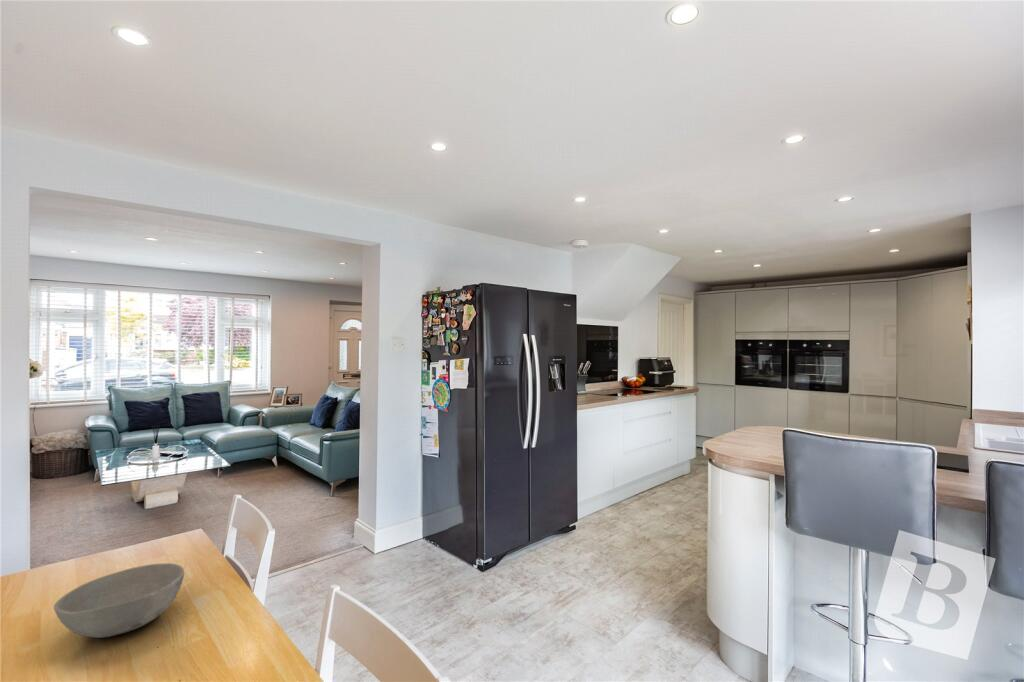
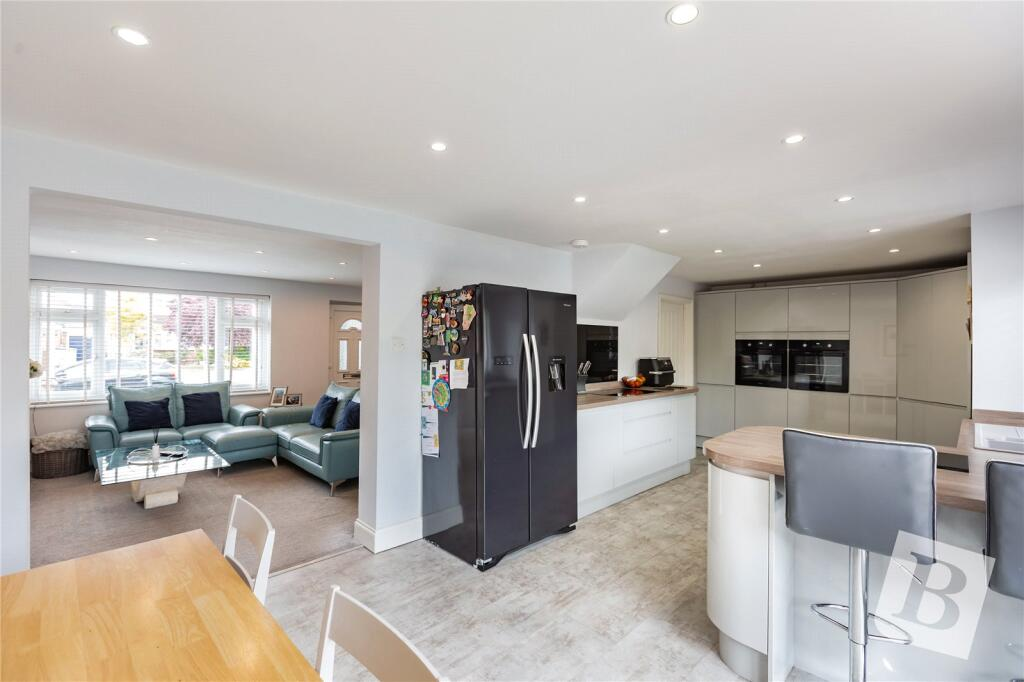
- bowl [53,562,185,639]
